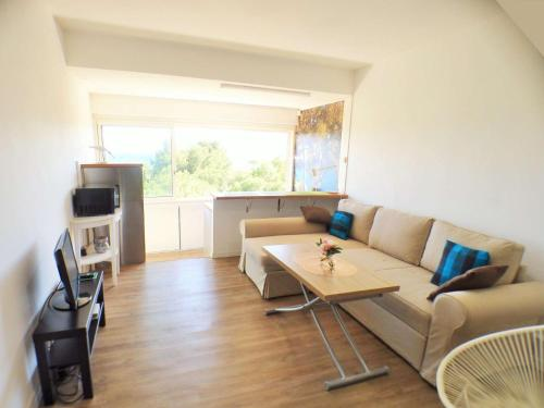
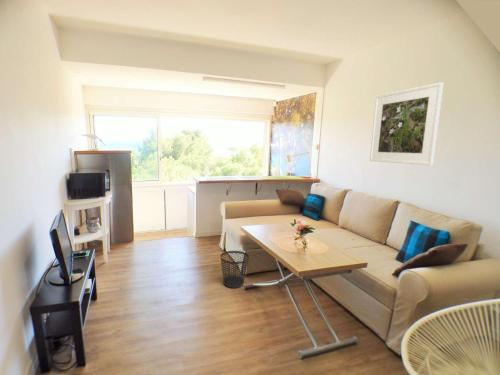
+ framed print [369,81,444,166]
+ wastebasket [219,250,250,289]
